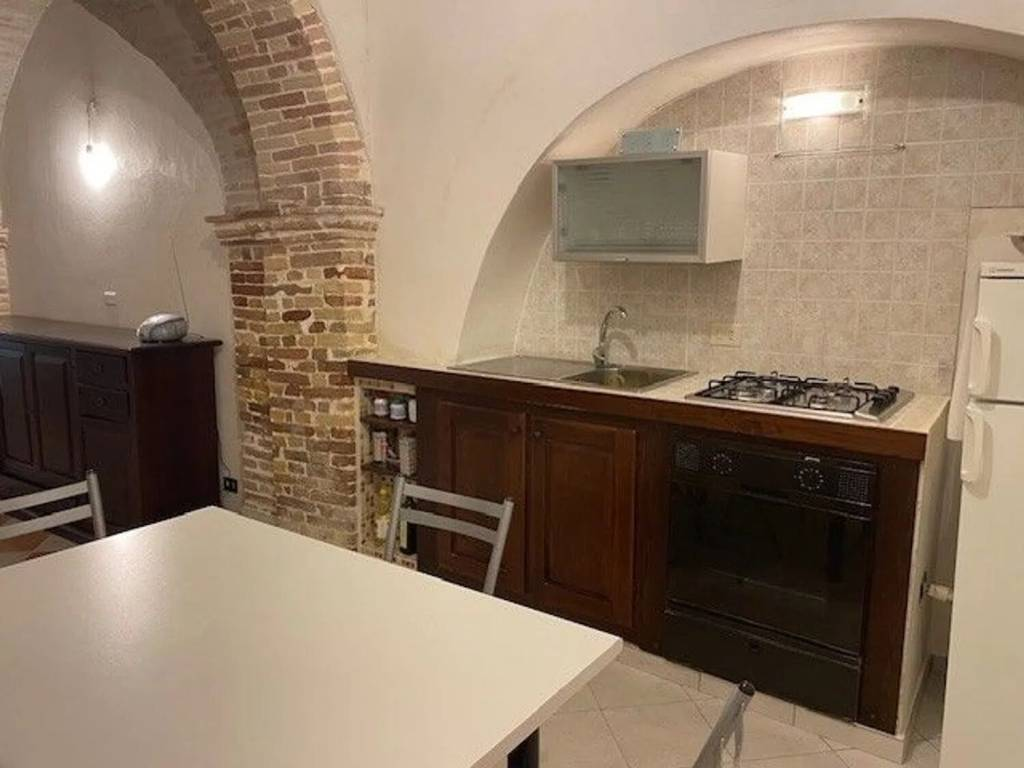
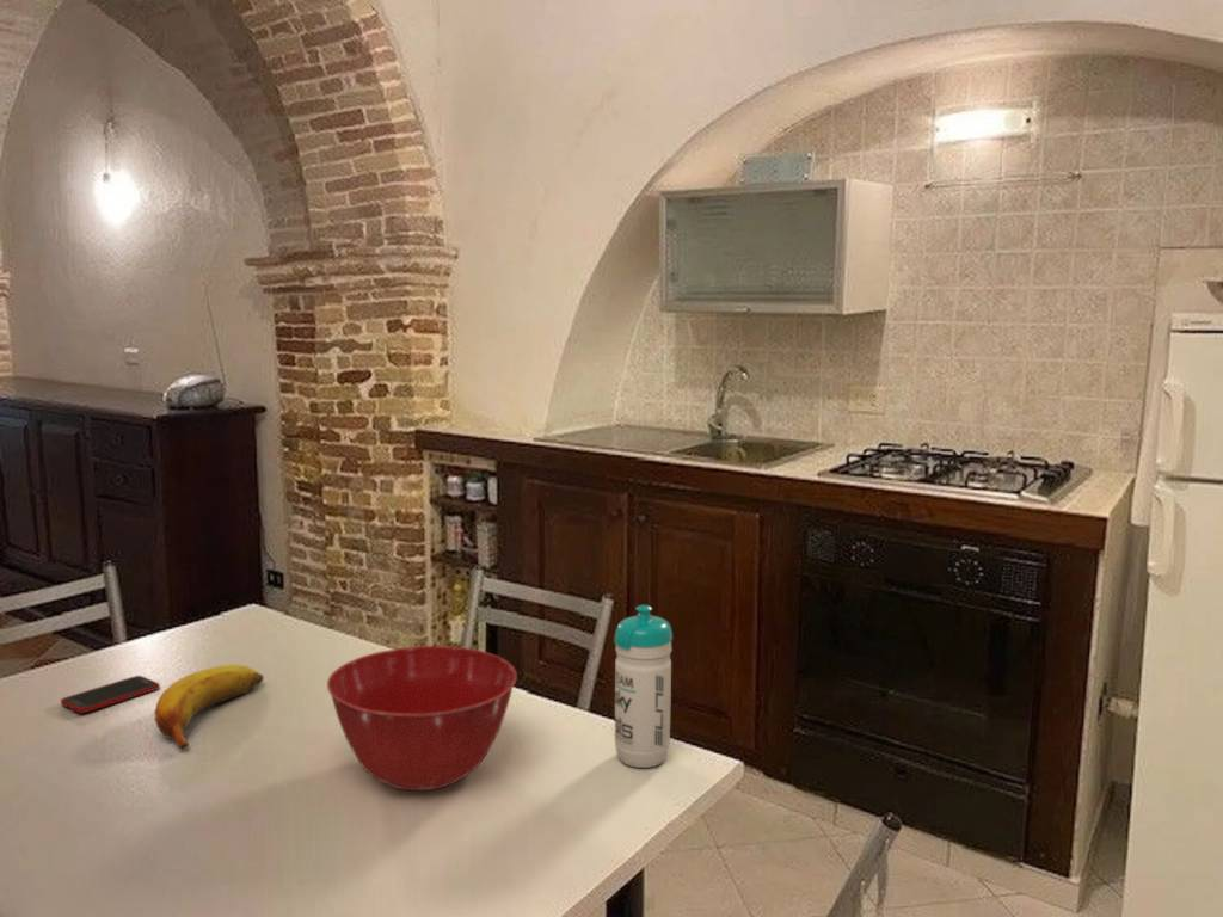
+ cell phone [60,675,161,714]
+ water bottle [613,604,674,769]
+ fruit [154,664,265,751]
+ mixing bowl [326,645,518,792]
